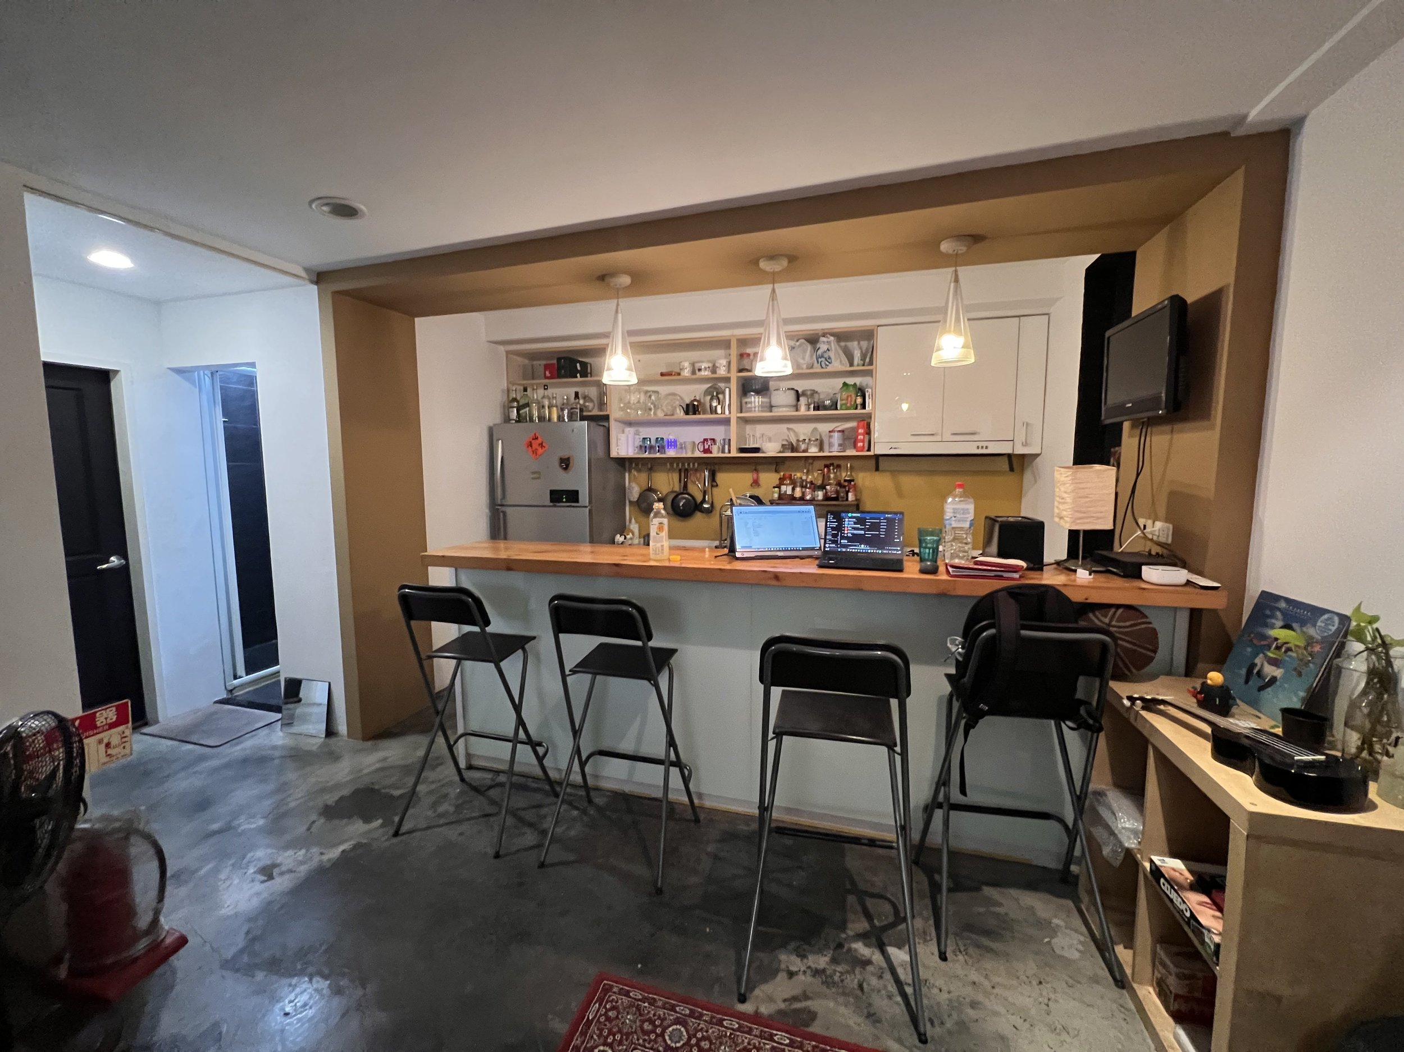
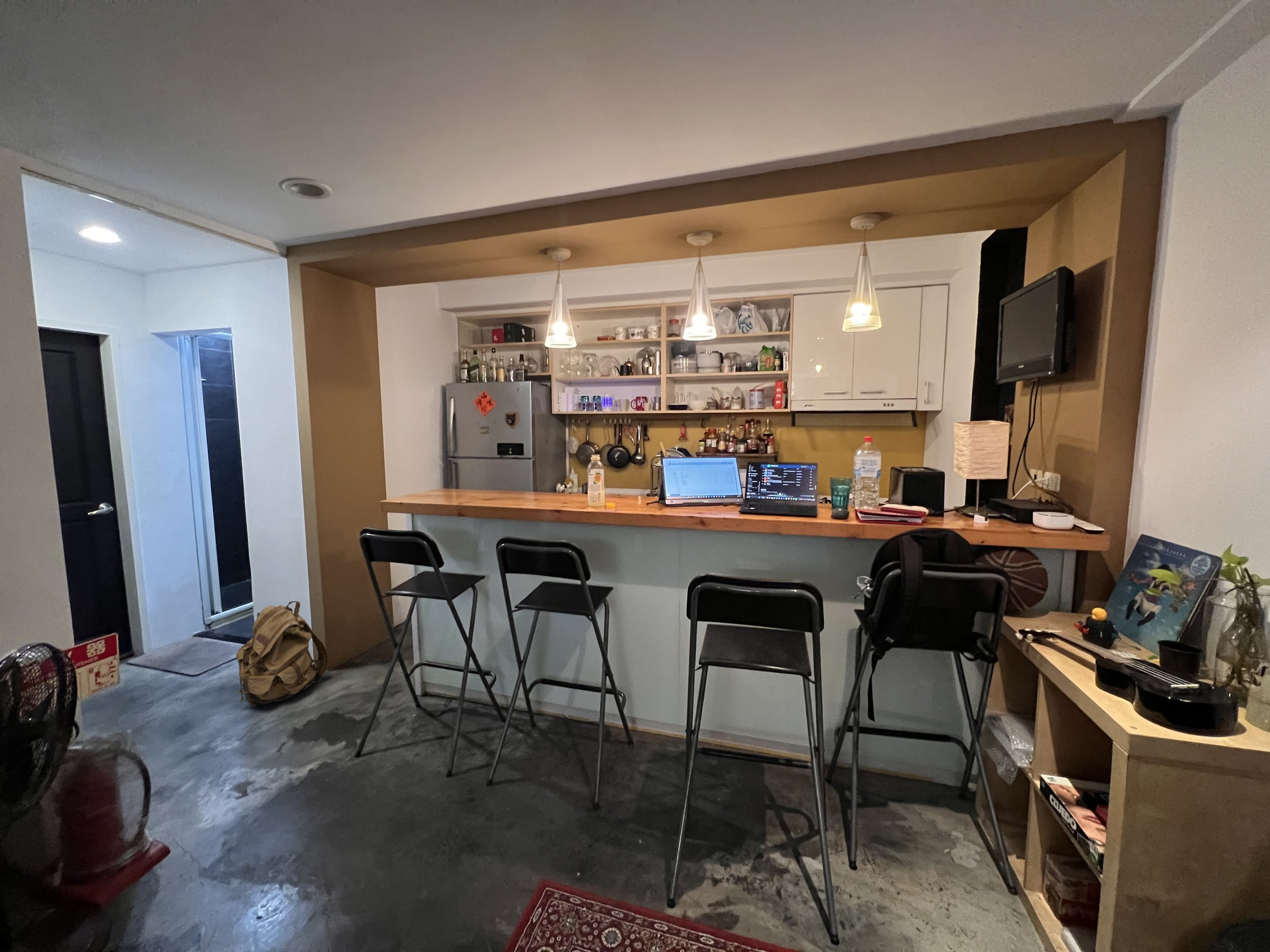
+ backpack [236,601,329,707]
